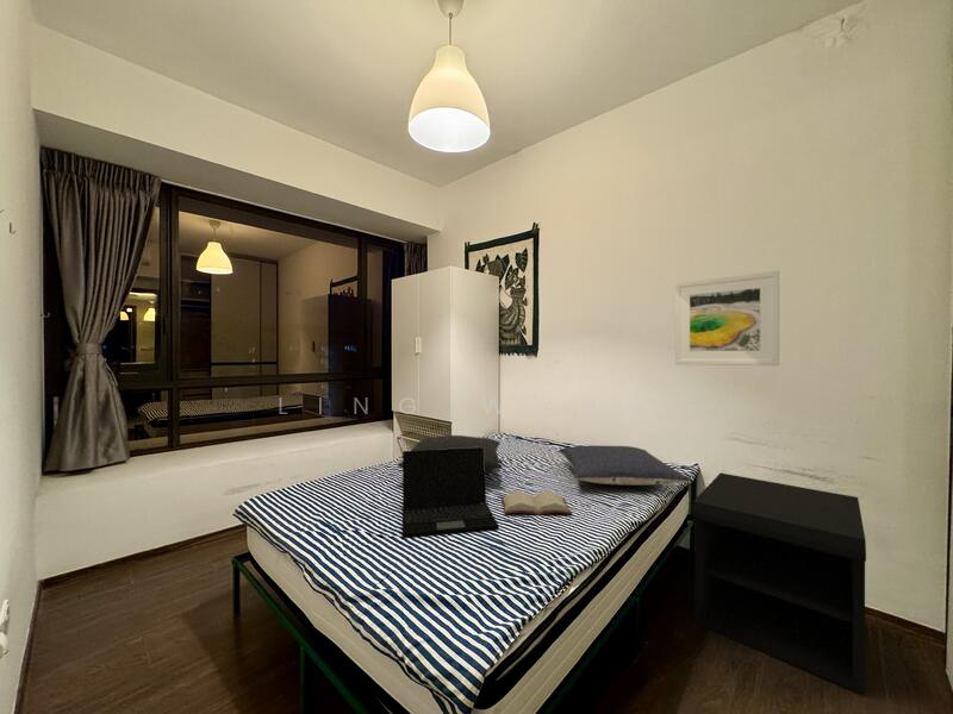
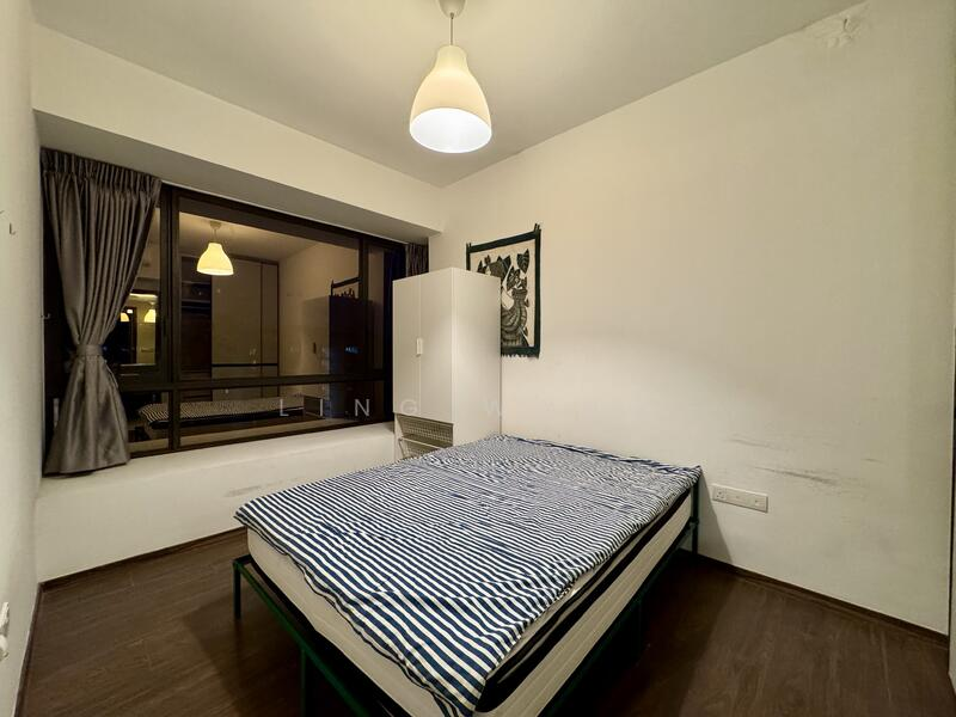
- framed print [674,270,780,367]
- pillow [397,434,504,475]
- pillow [558,445,691,487]
- laptop [401,447,500,538]
- nightstand [691,472,867,696]
- hardback book [500,490,573,516]
